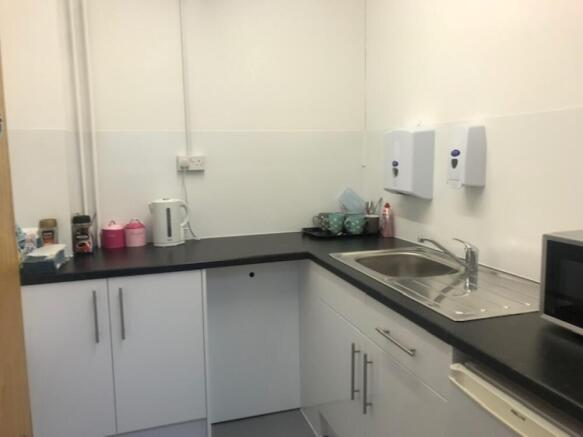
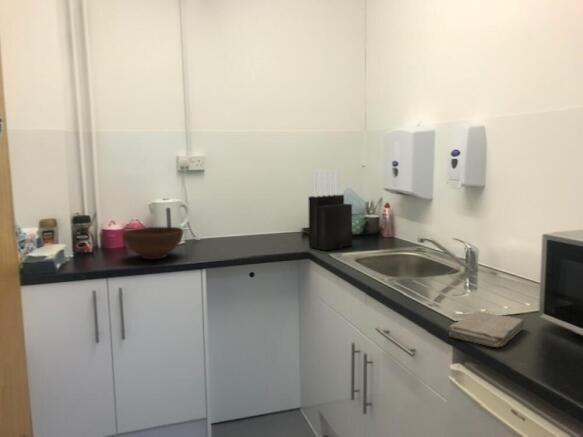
+ knife block [307,169,353,251]
+ bowl [121,226,185,260]
+ washcloth [448,310,525,348]
